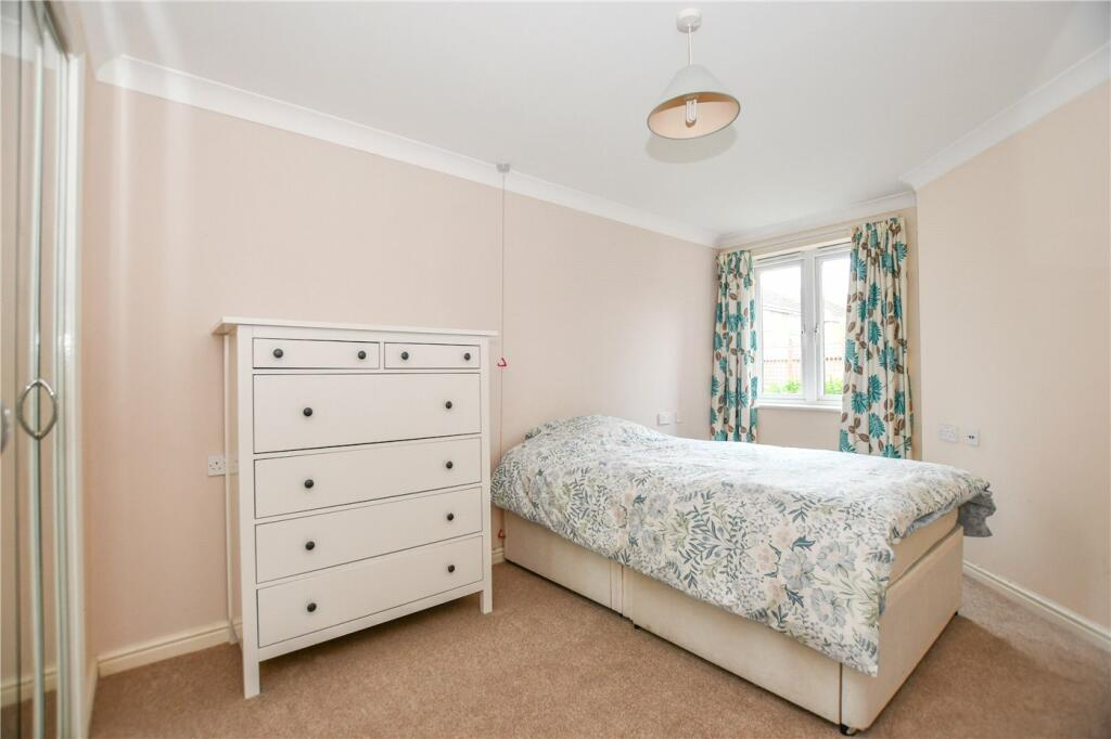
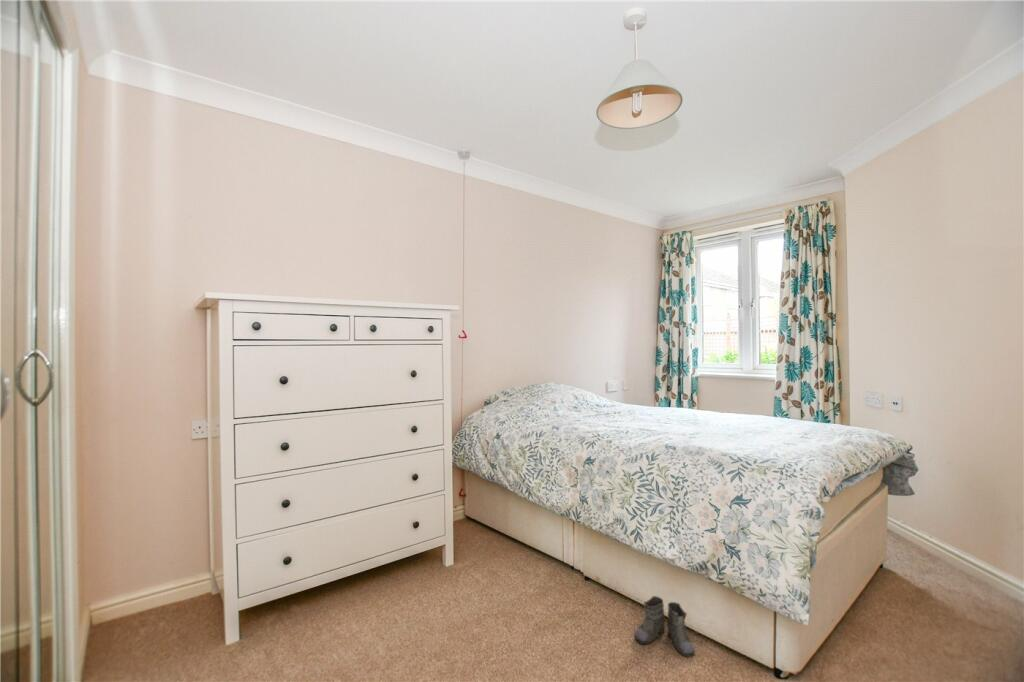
+ boots [634,595,697,658]
